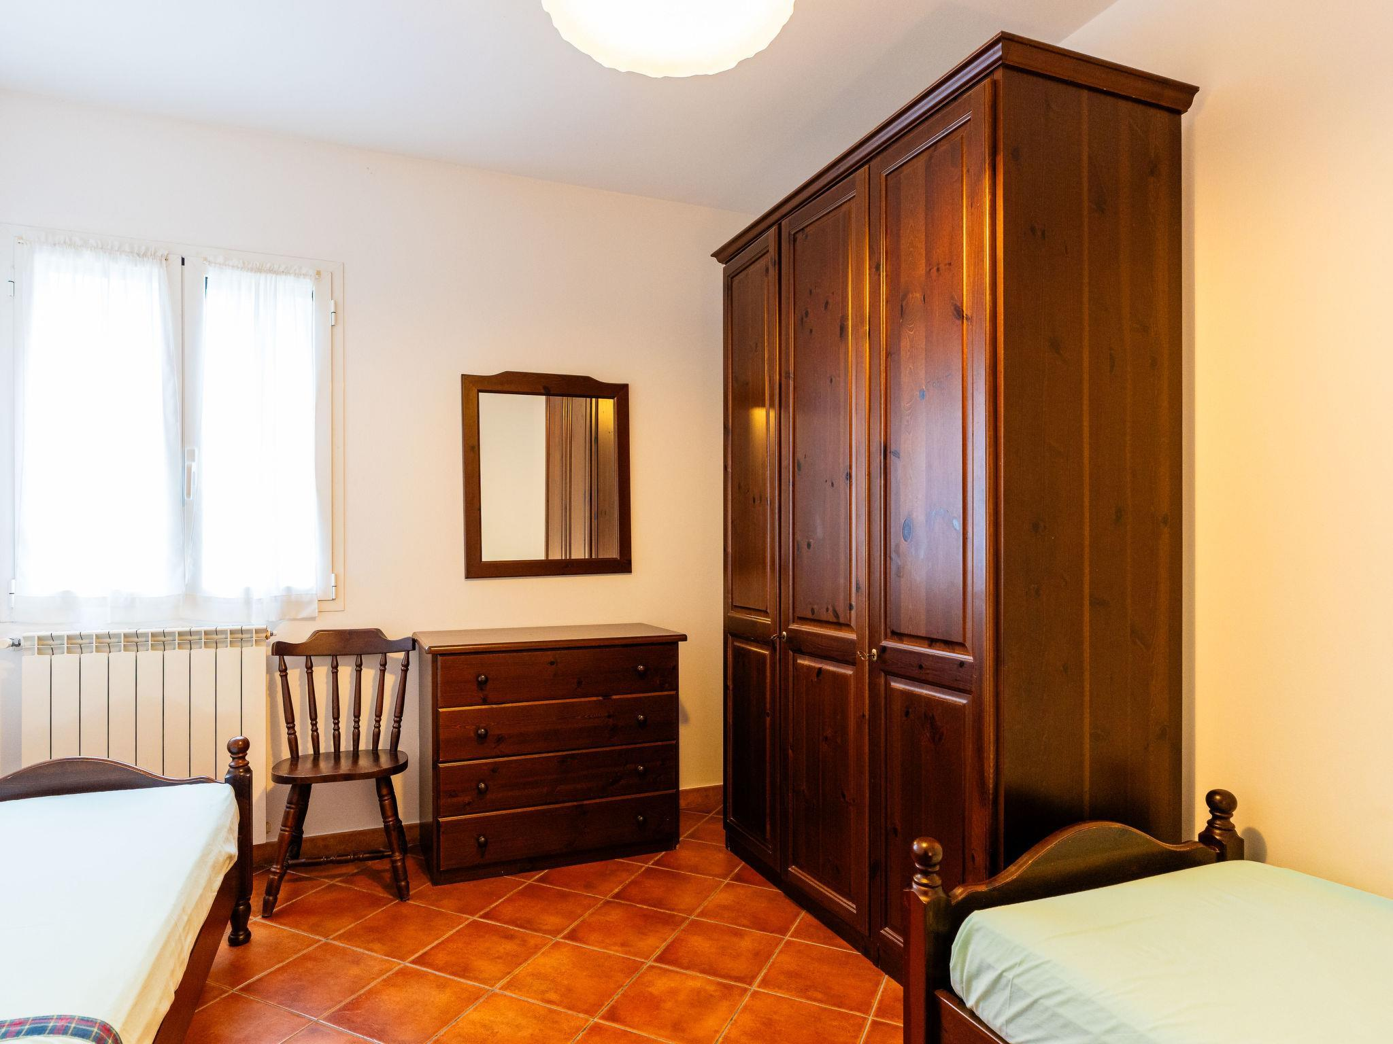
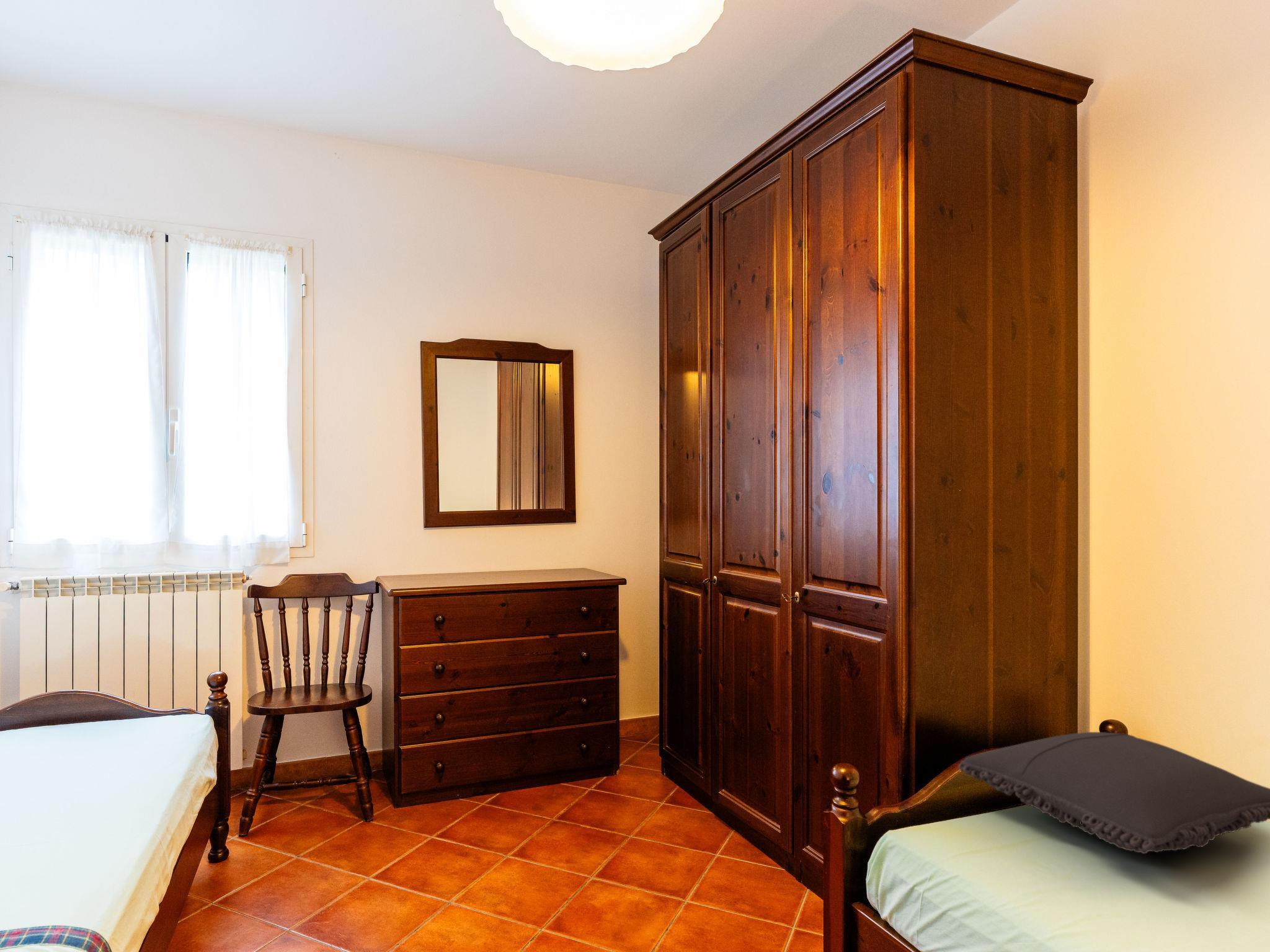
+ pillow [958,731,1270,855]
